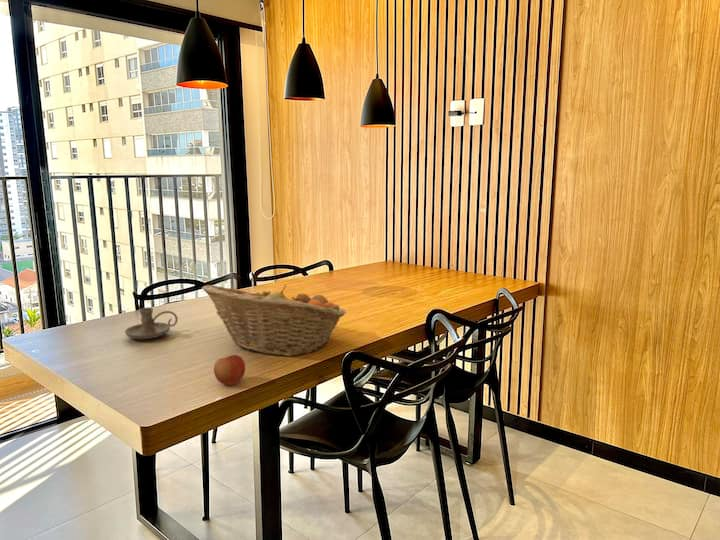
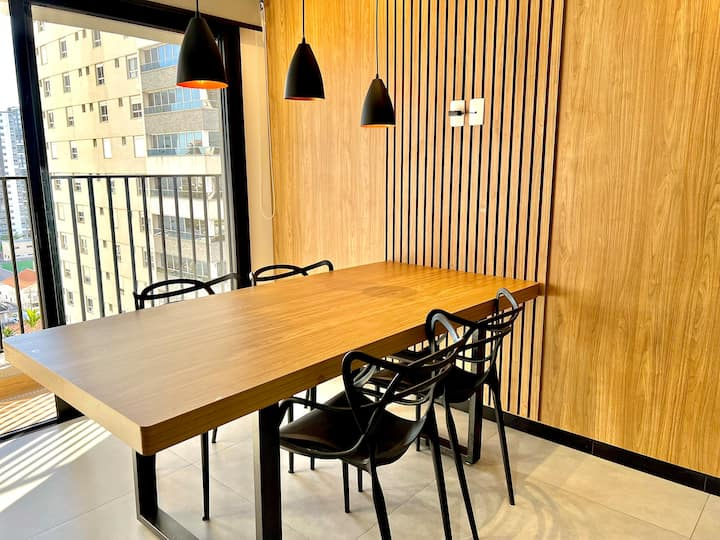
- fruit basket [201,283,347,357]
- candle holder [124,306,179,340]
- apple [213,354,246,386]
